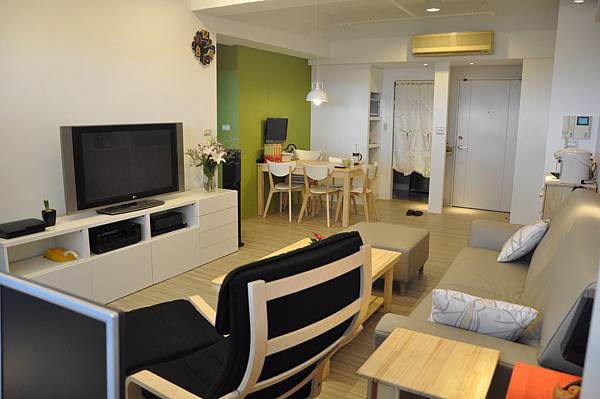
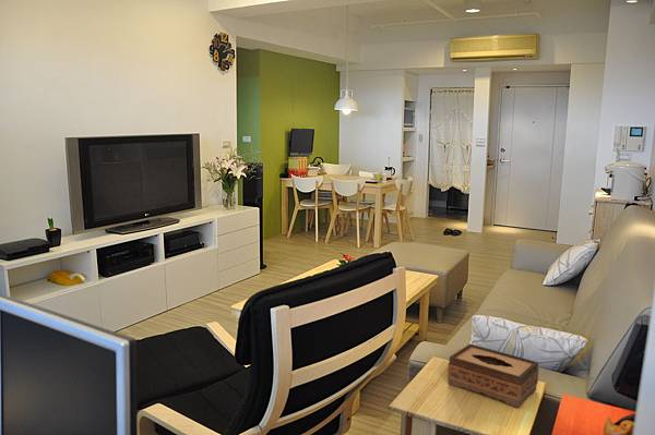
+ tissue box [446,342,540,409]
